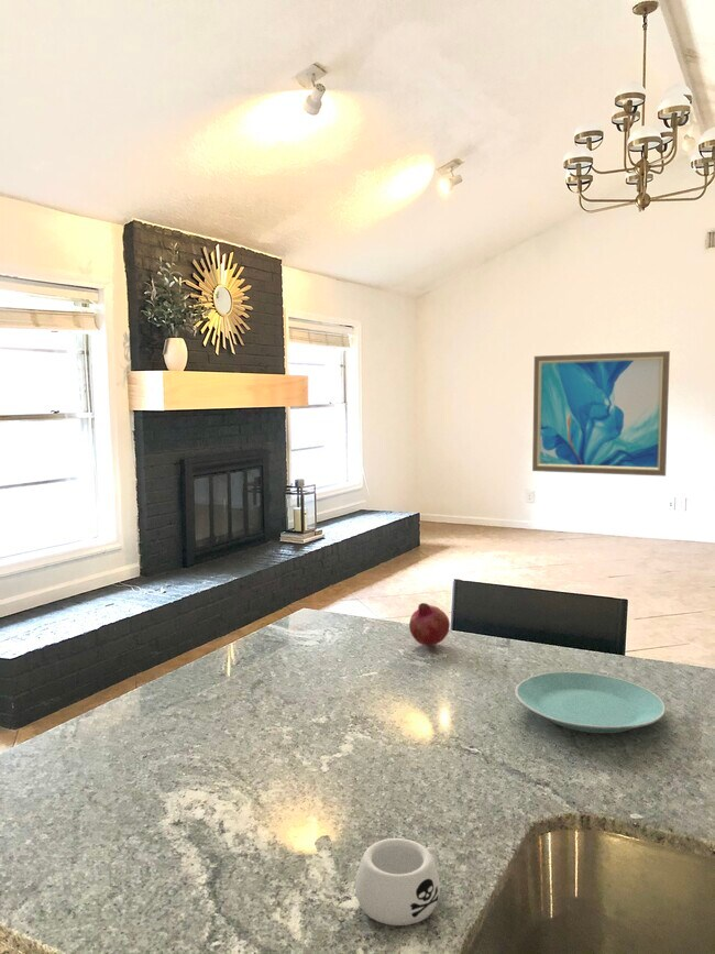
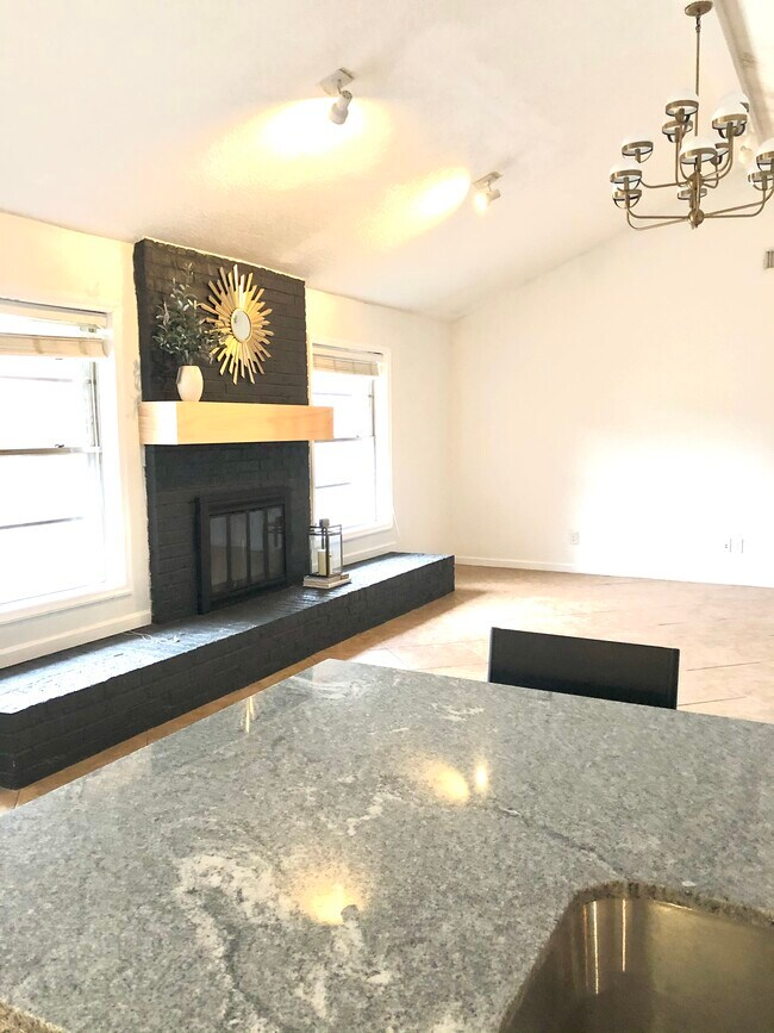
- wall art [531,350,671,478]
- fruit [408,602,451,647]
- plate [514,671,667,734]
- mug [354,837,441,926]
